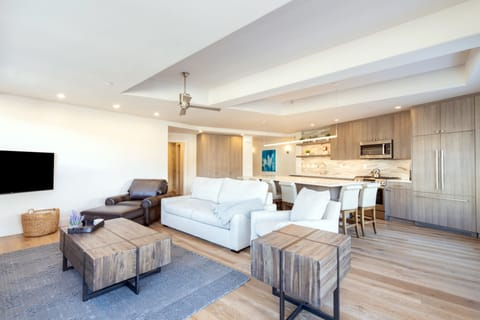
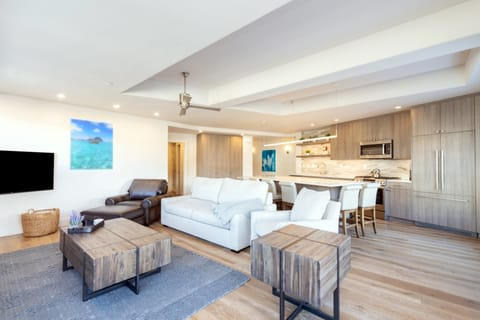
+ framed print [69,117,114,171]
